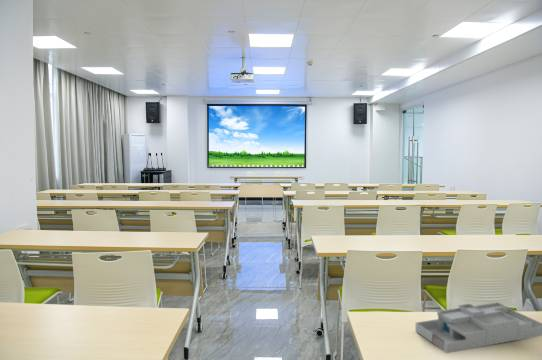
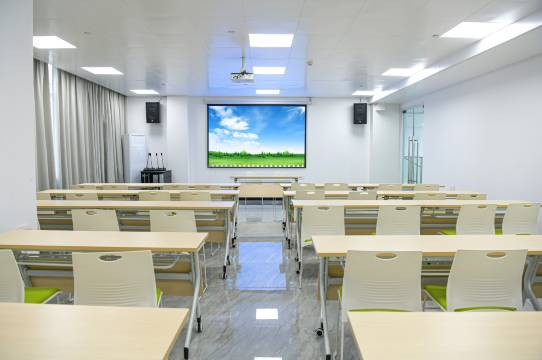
- desk organizer [414,301,542,354]
